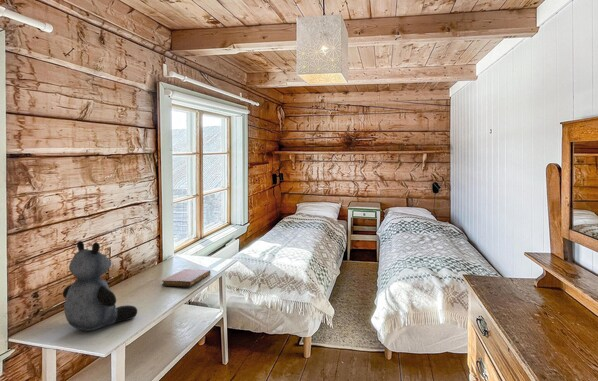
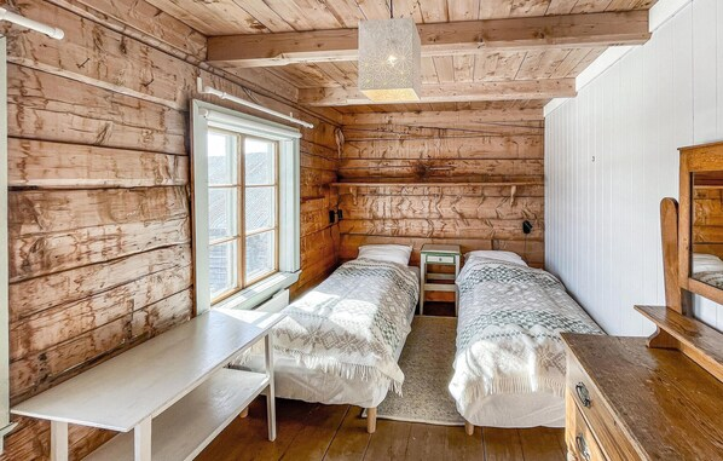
- teddy bear [62,240,138,332]
- notebook [161,268,212,287]
